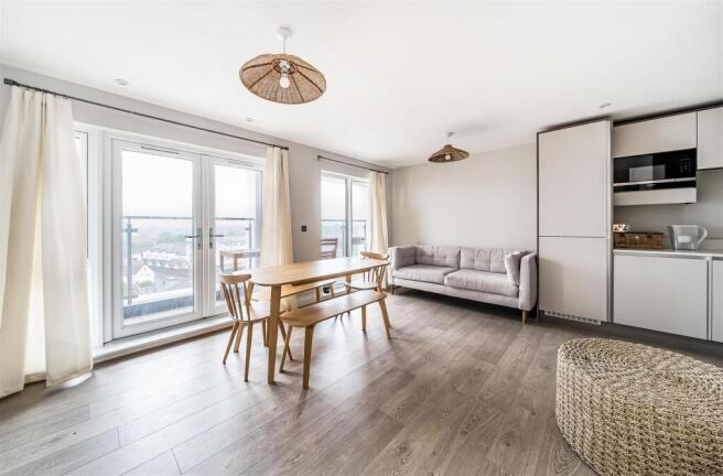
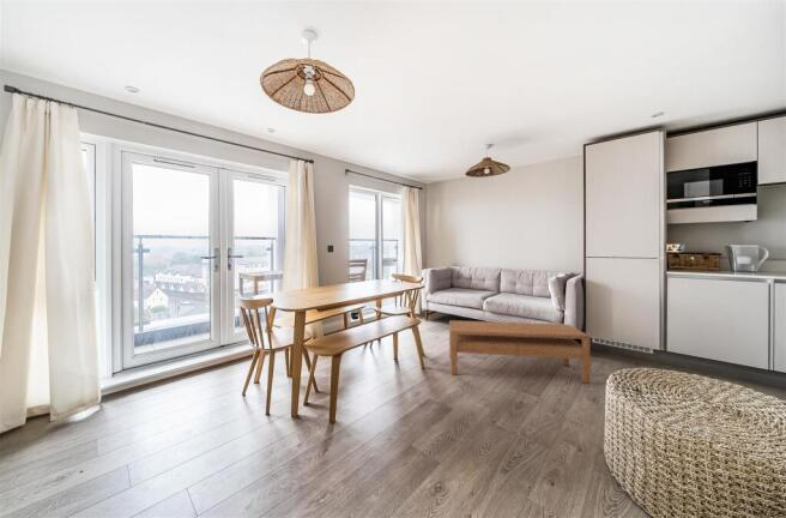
+ coffee table [448,319,592,384]
